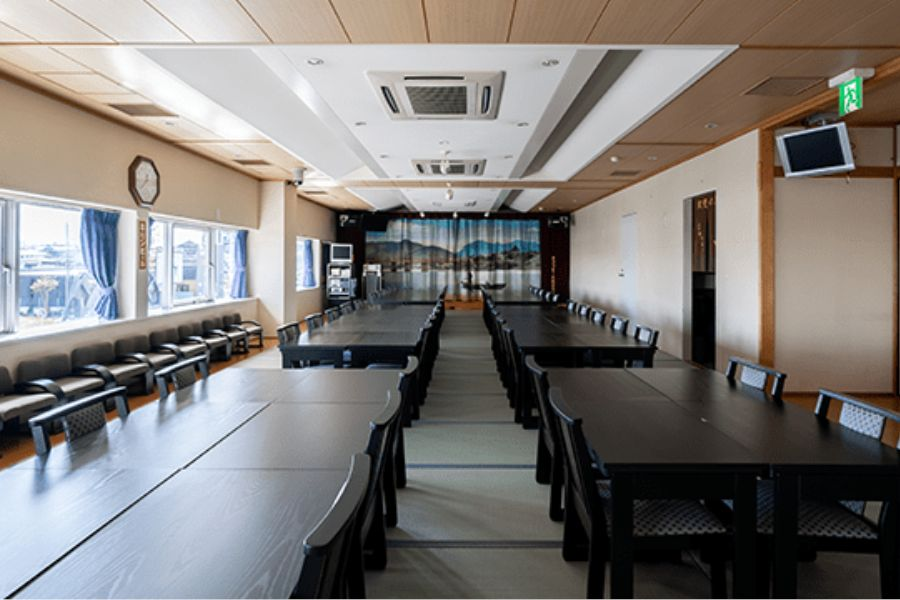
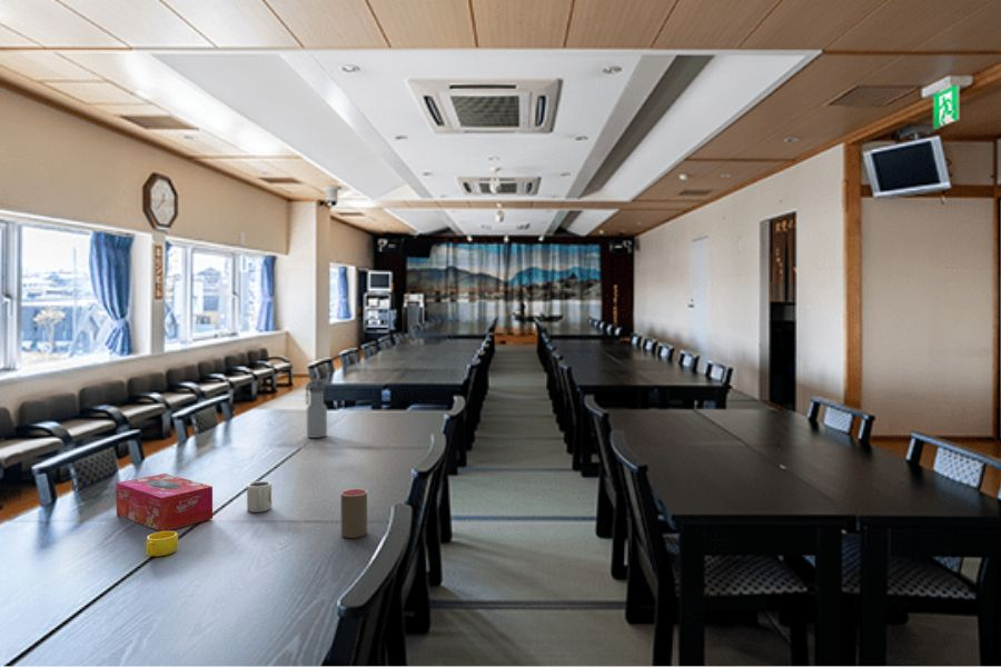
+ cup [145,530,179,557]
+ cup [246,480,272,514]
+ cup [340,488,368,539]
+ water bottle [304,379,328,439]
+ tissue box [115,472,214,532]
